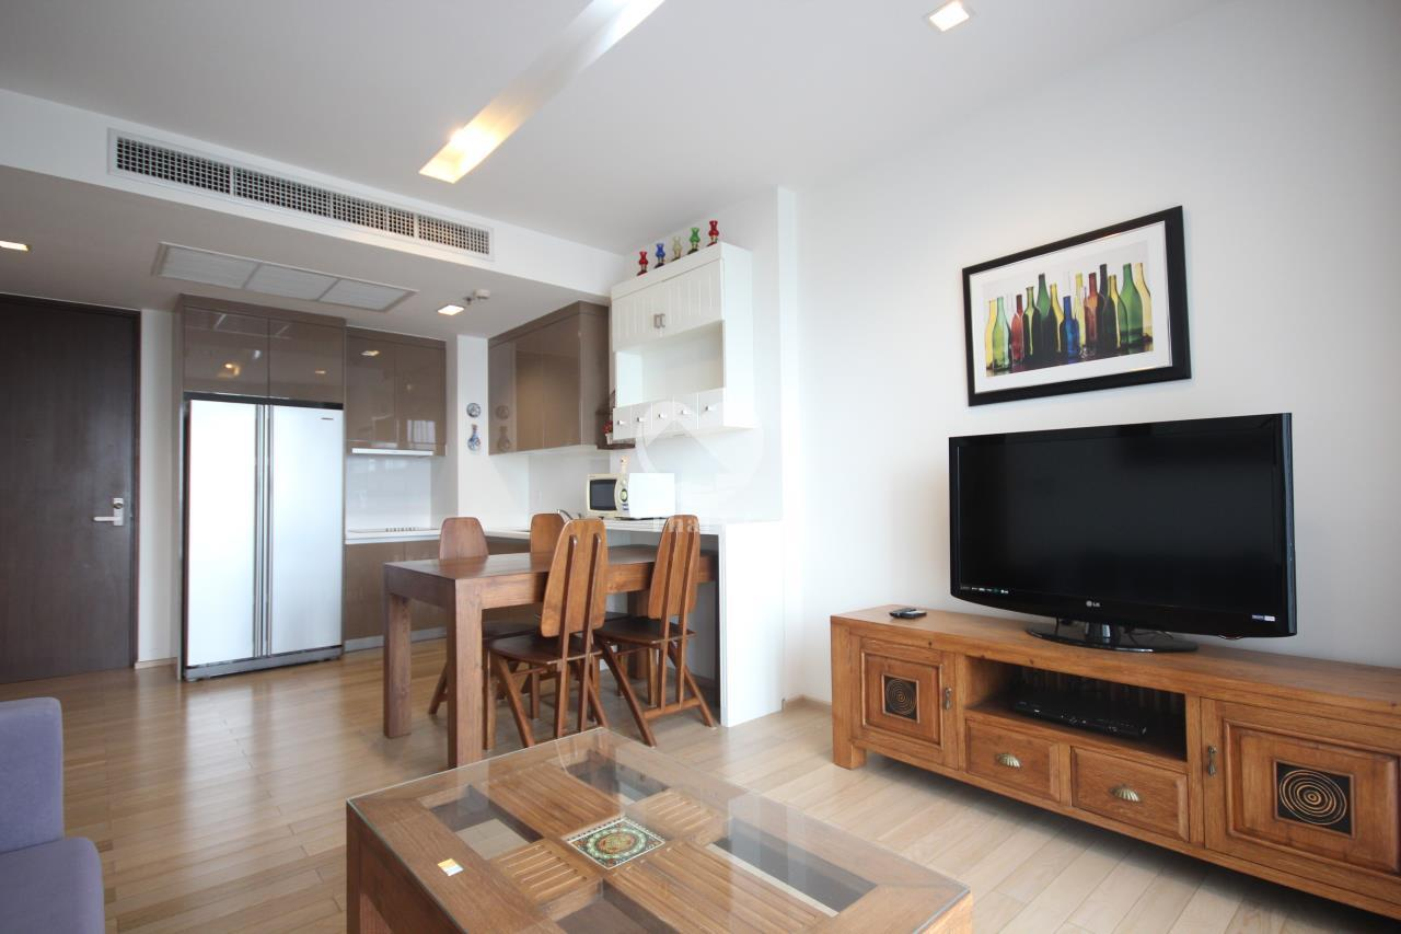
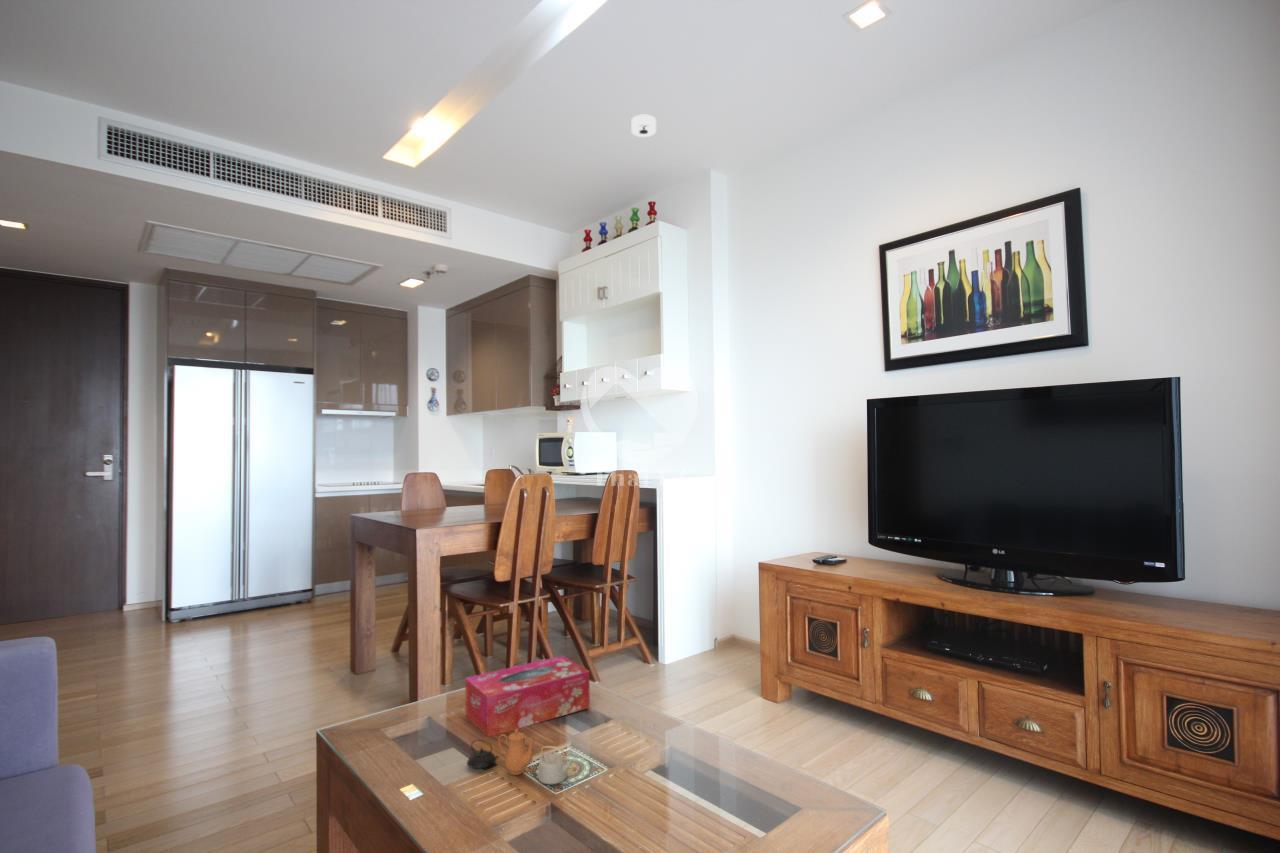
+ tissue box [464,655,591,738]
+ smoke detector [630,113,657,138]
+ teapot [466,728,573,785]
